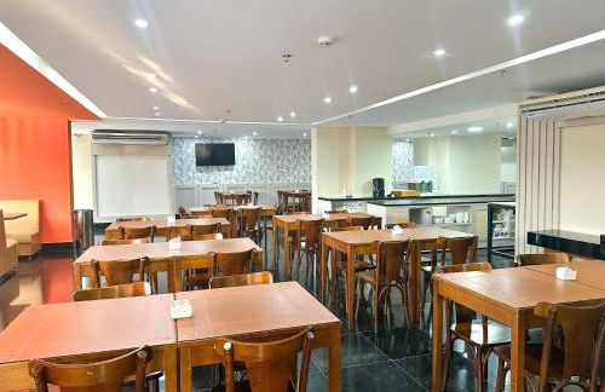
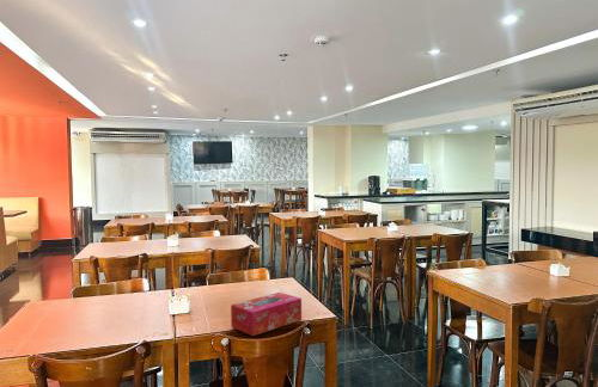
+ tissue box [230,291,303,337]
